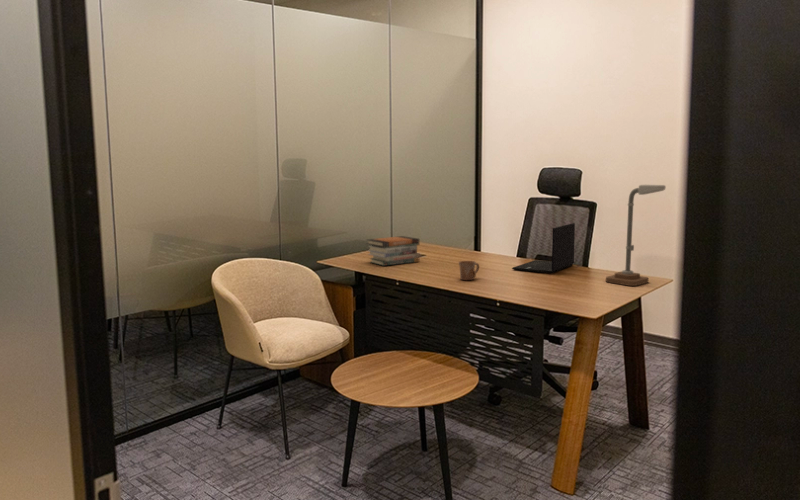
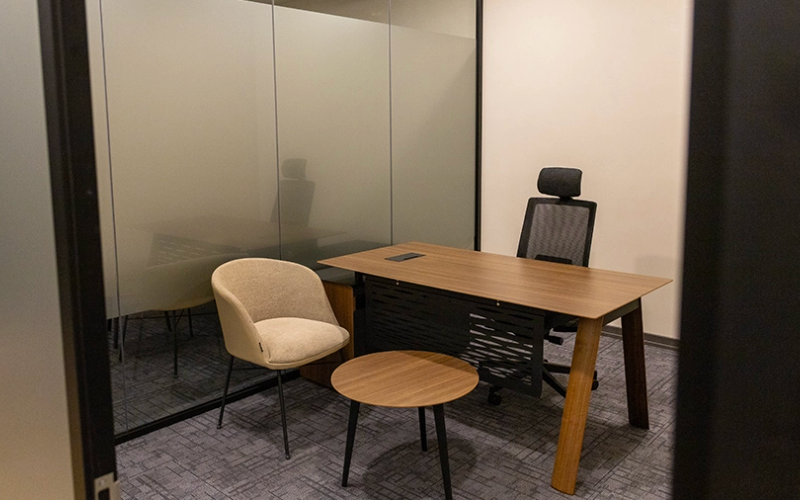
- desk lamp [605,184,667,287]
- book stack [366,235,421,267]
- laptop [511,222,576,274]
- mug [457,260,480,281]
